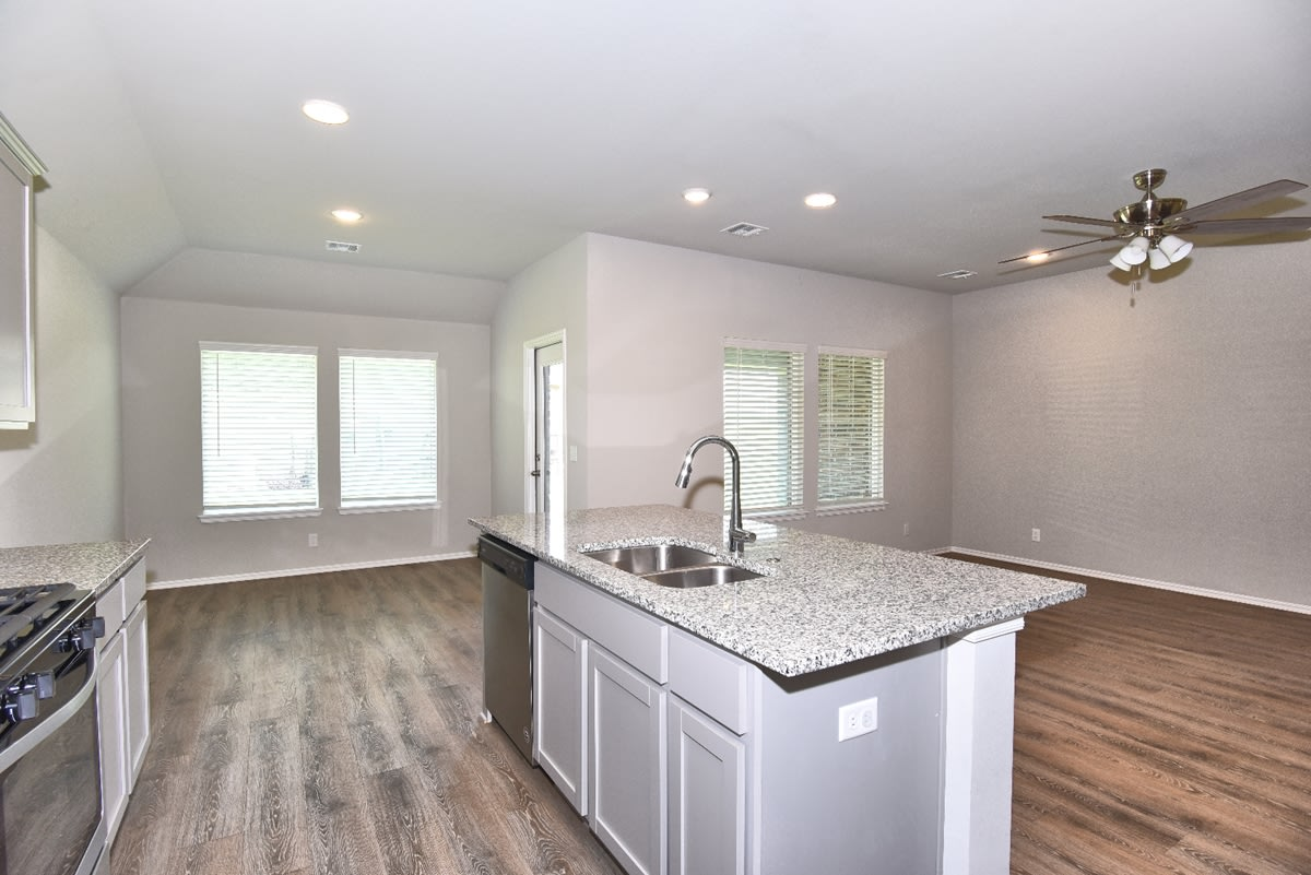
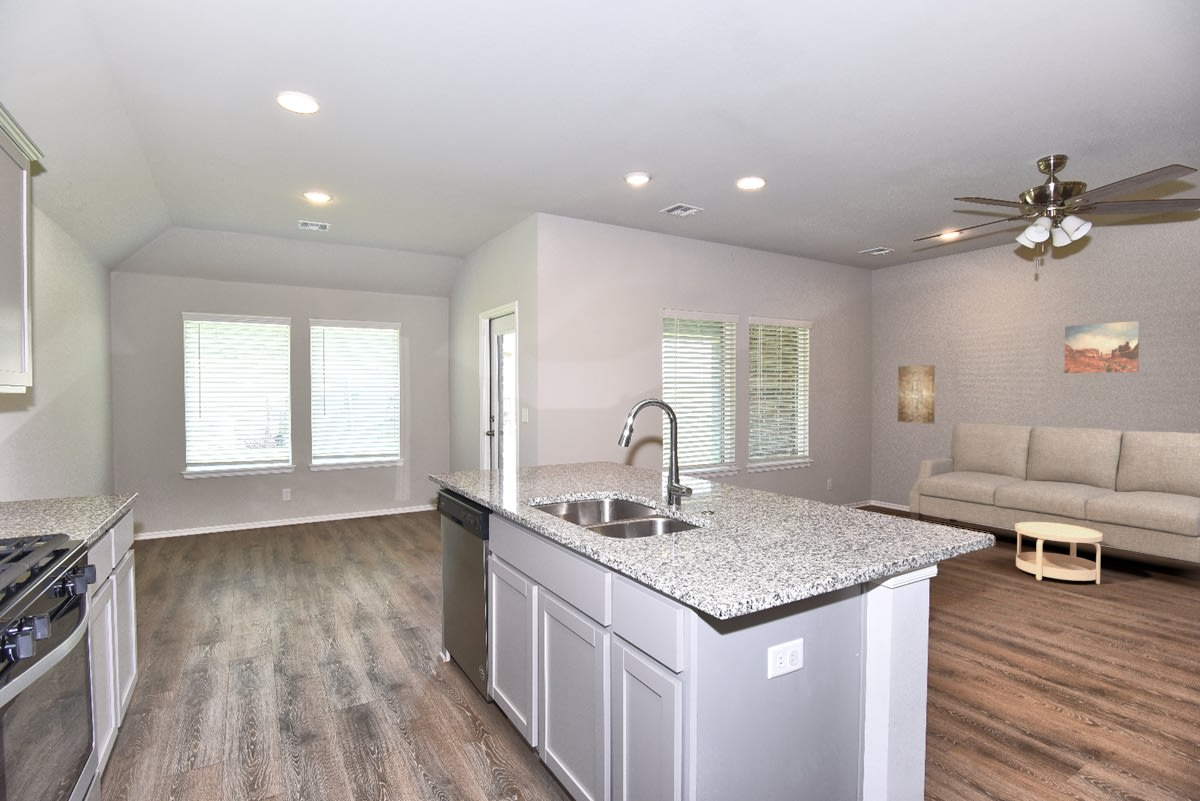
+ wall art [897,364,936,425]
+ wall art [1063,320,1140,374]
+ sofa [908,421,1200,564]
+ side table [1014,522,1102,585]
